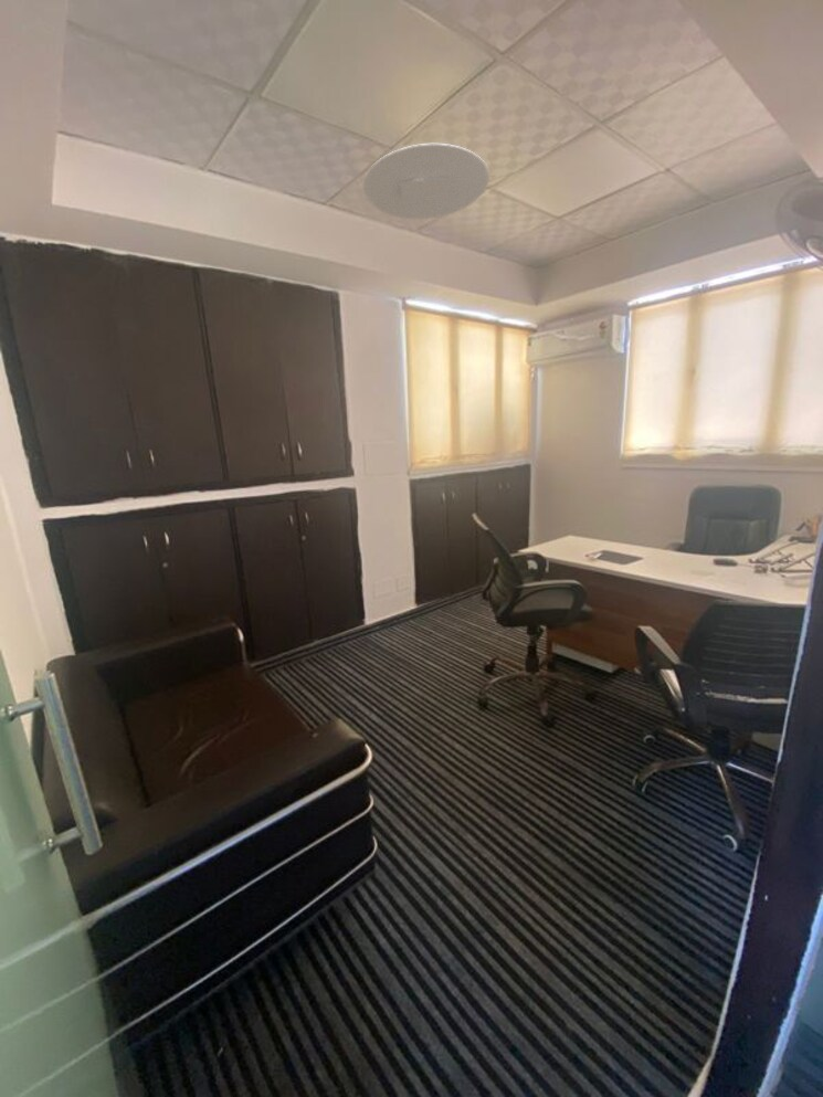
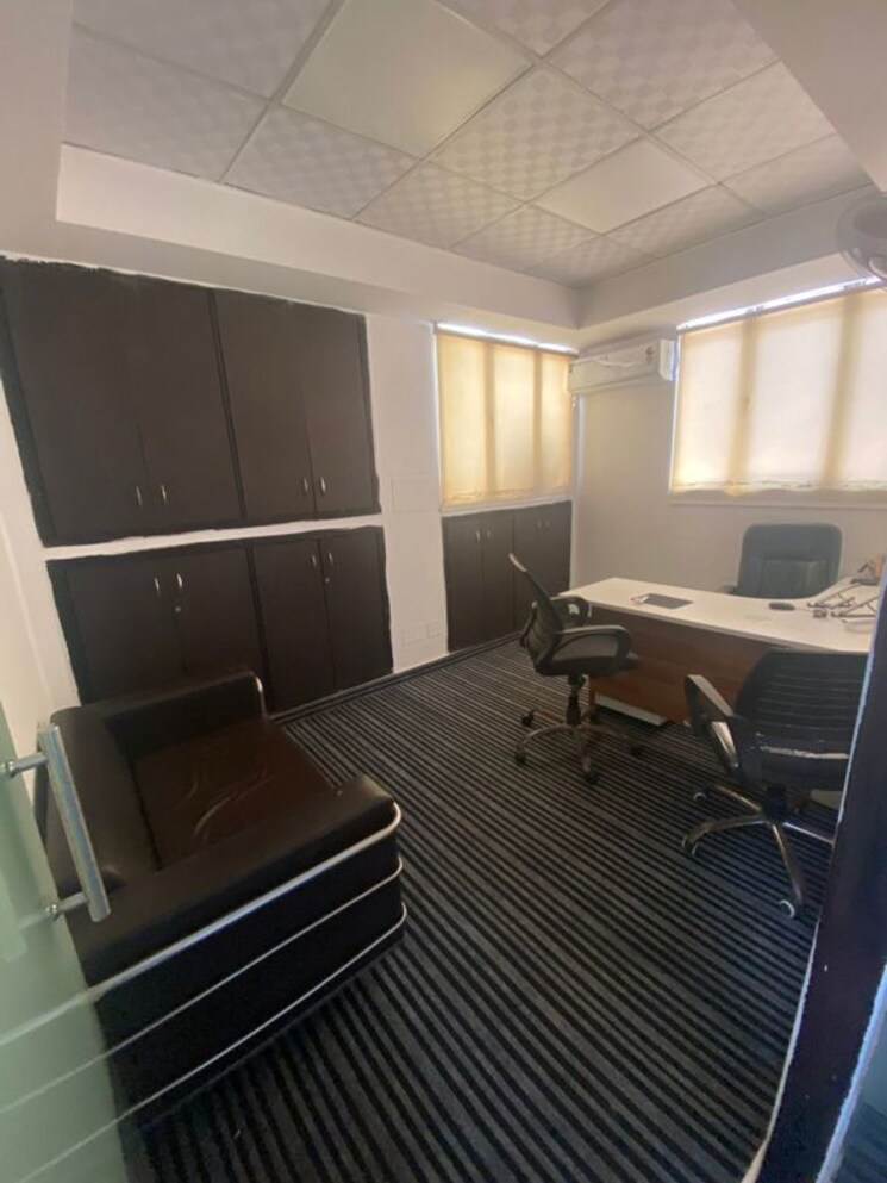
- ceiling light [362,143,490,220]
